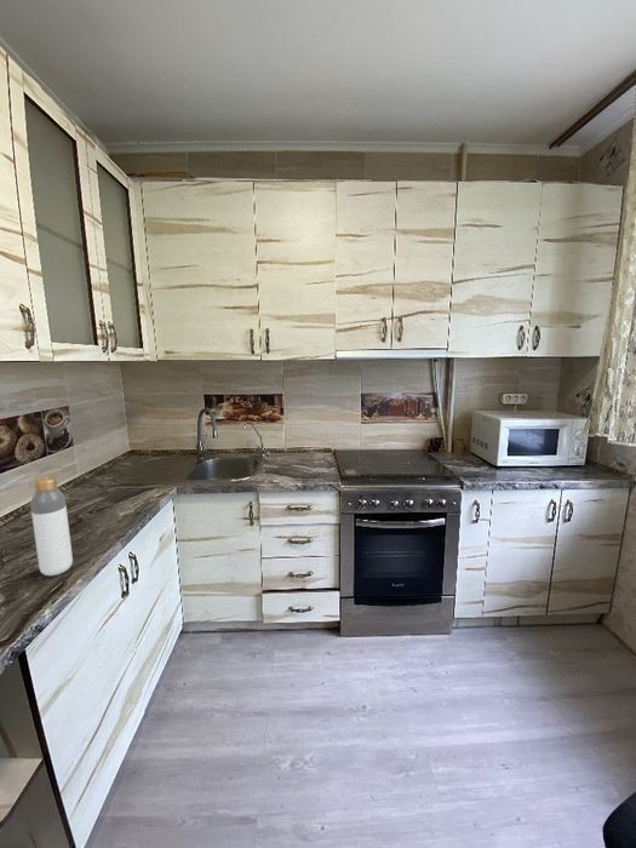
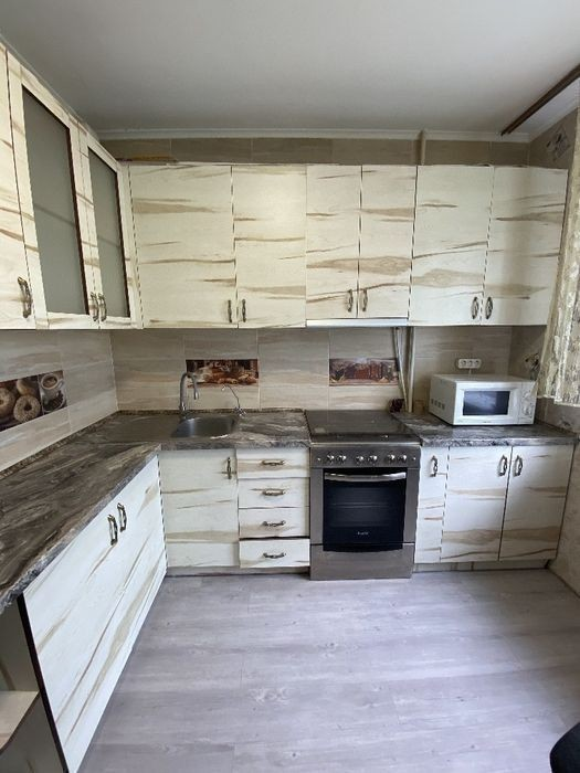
- bottle [29,475,74,577]
